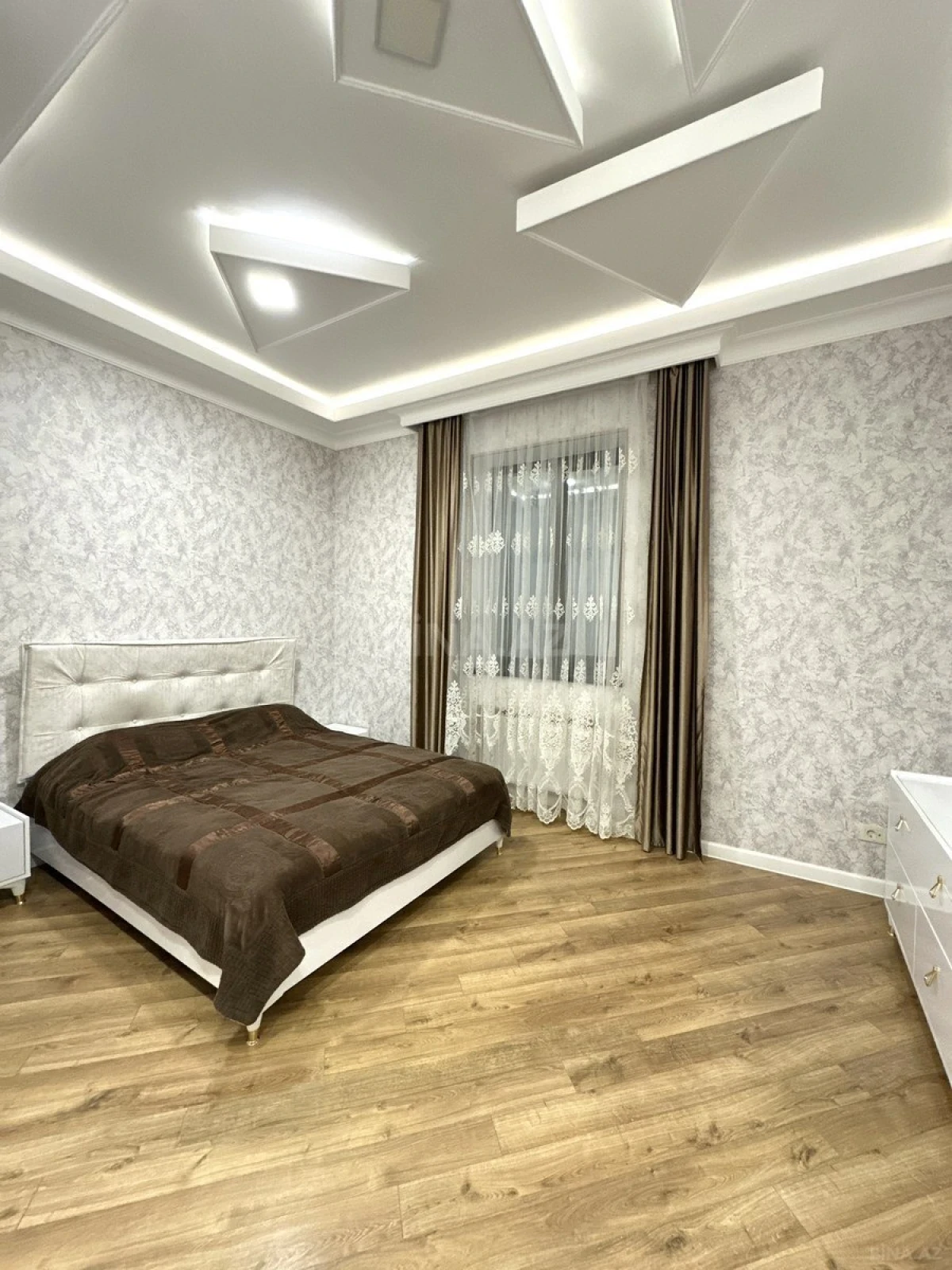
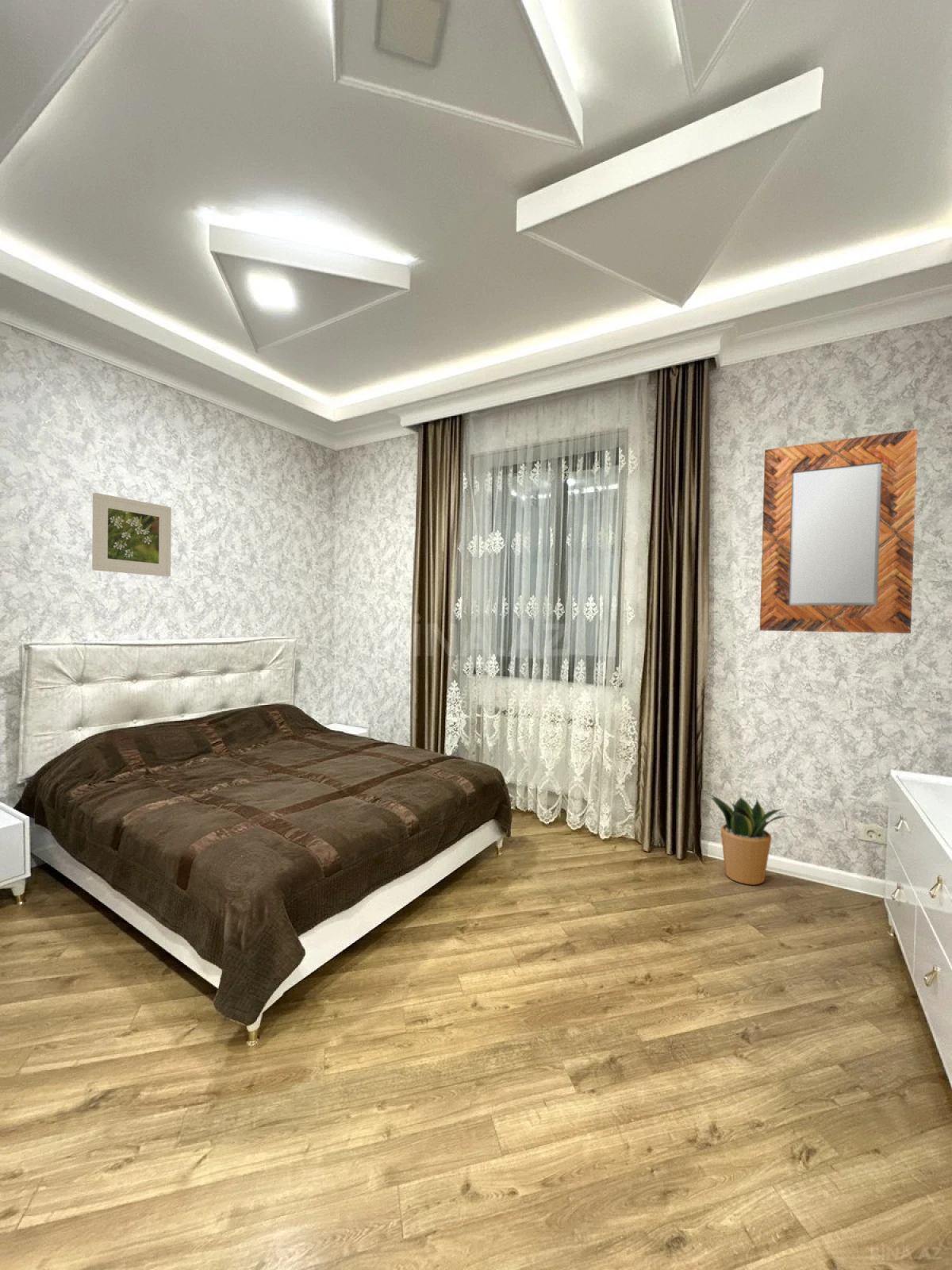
+ potted plant [705,792,791,886]
+ home mirror [759,429,918,634]
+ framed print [91,492,172,577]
